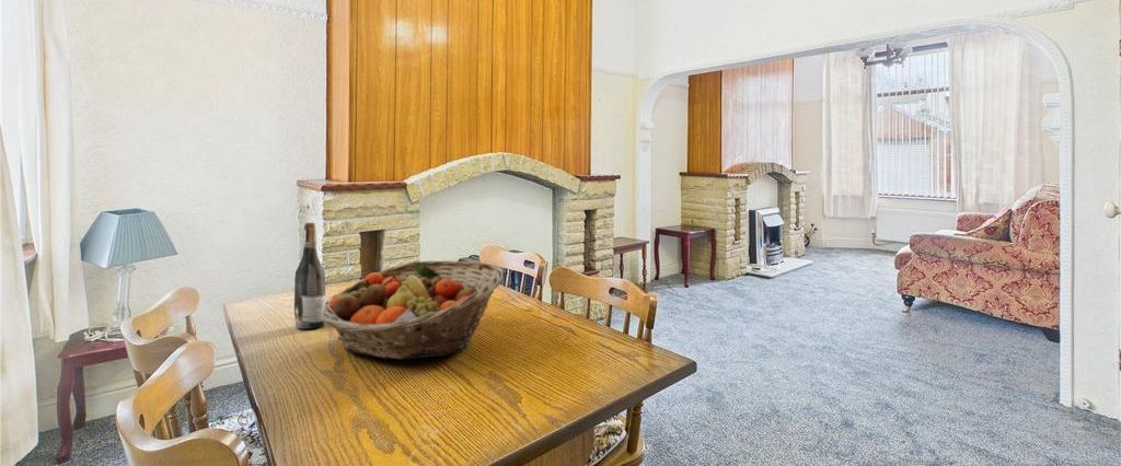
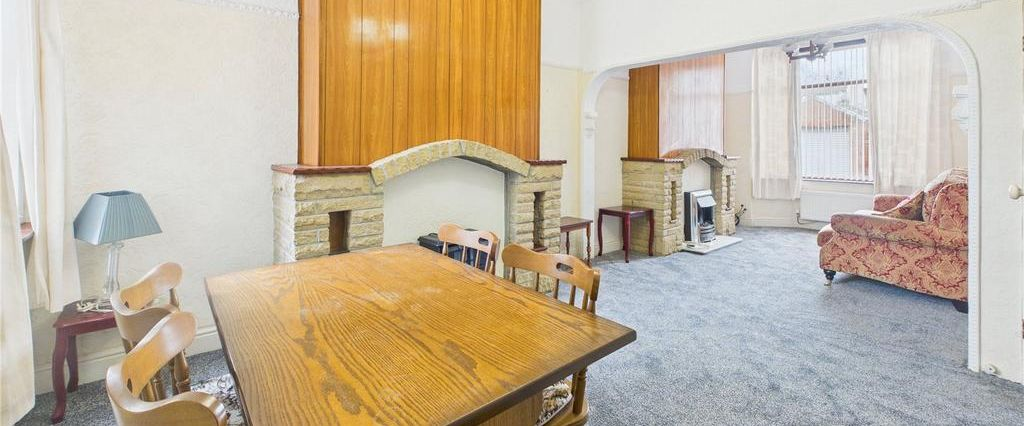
- fruit basket [321,259,505,361]
- wine bottle [293,222,327,329]
